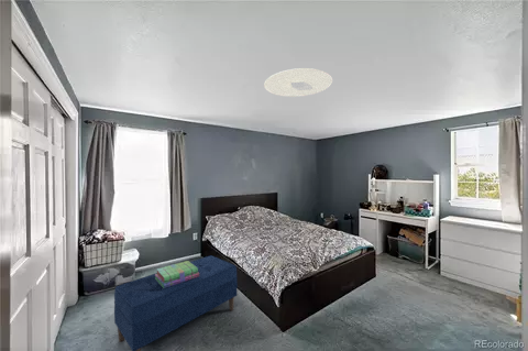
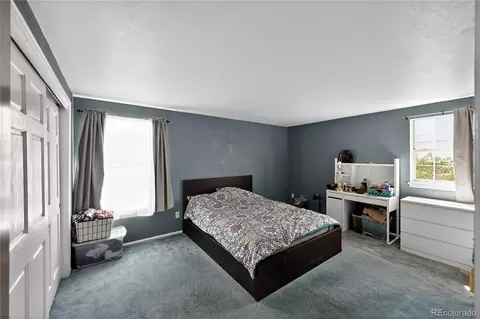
- bench [113,254,238,351]
- ceiling light [263,67,333,98]
- stack of books [155,260,199,288]
